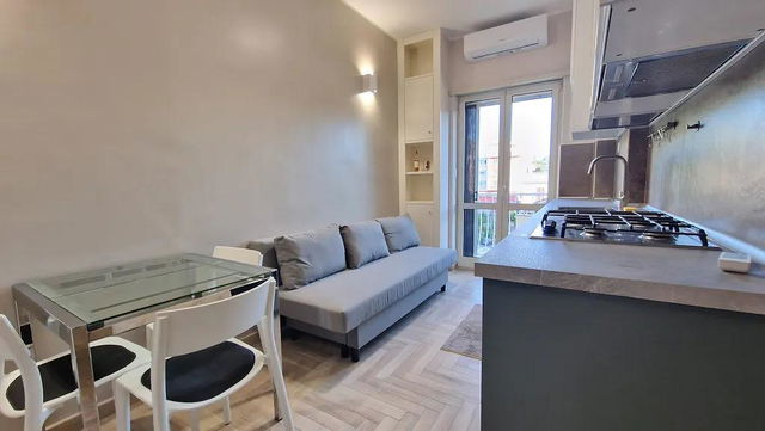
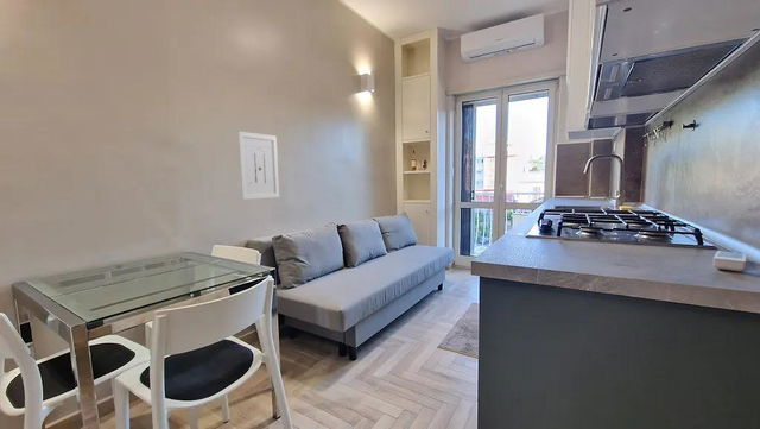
+ wall art [238,131,280,201]
